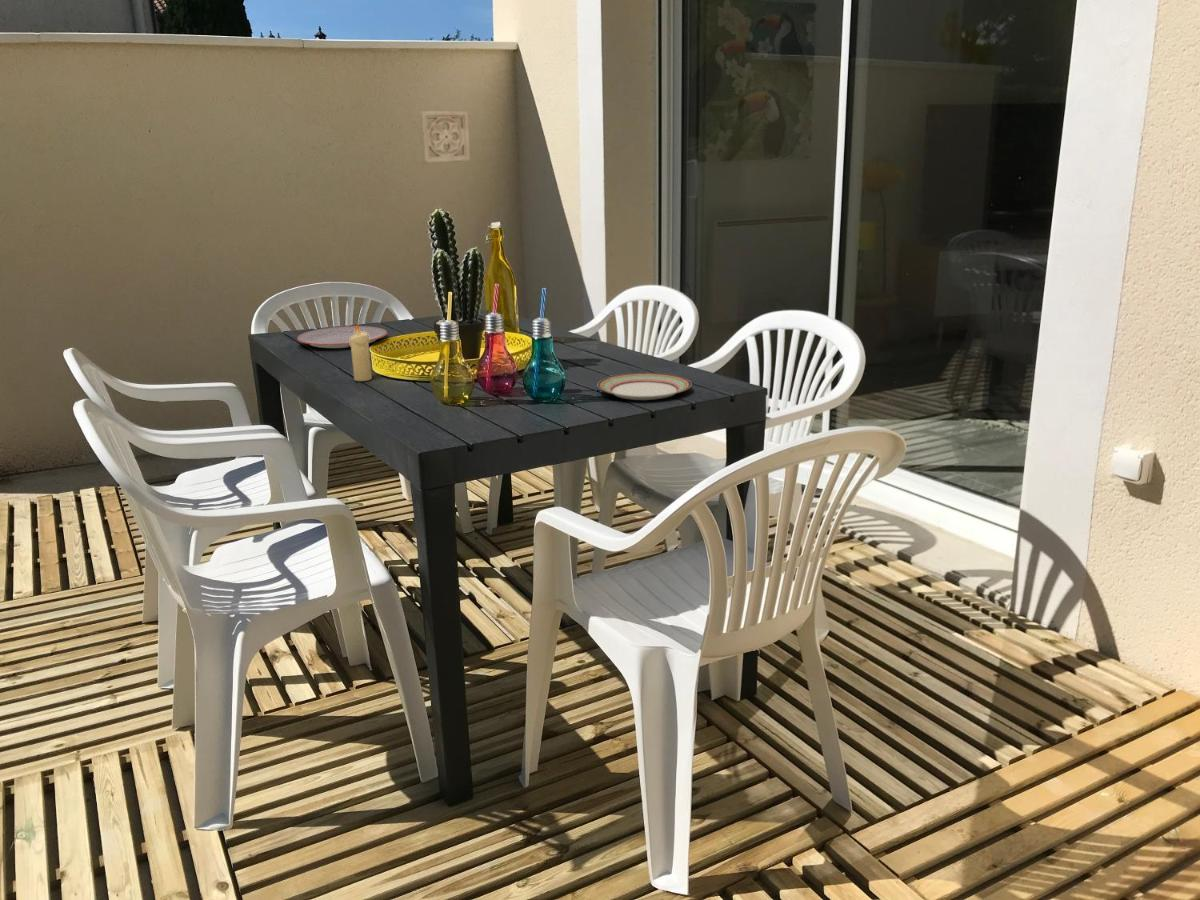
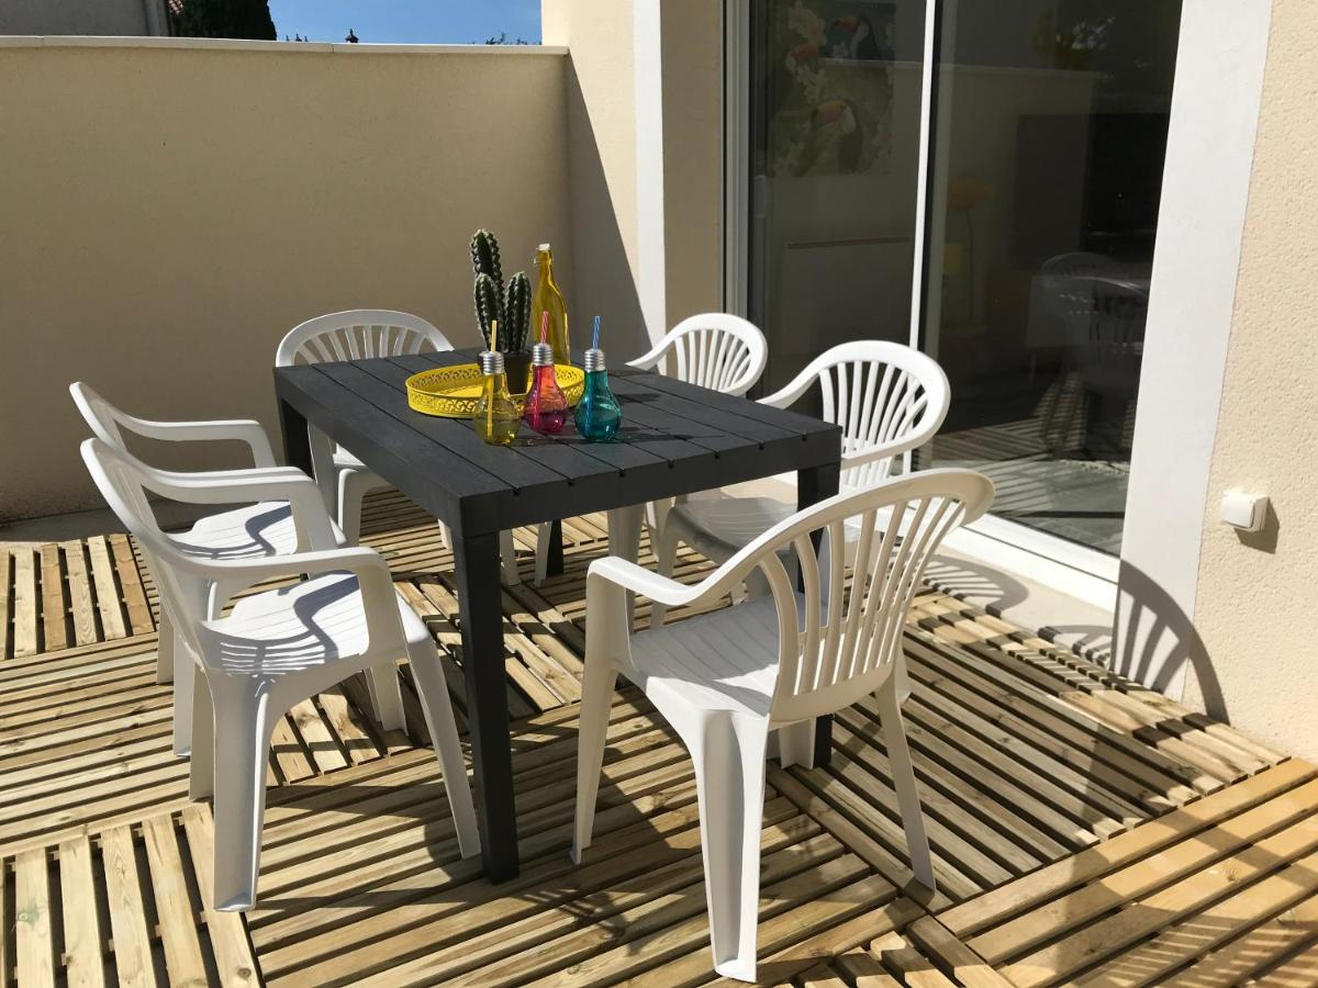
- plate [296,325,388,349]
- plate [597,372,693,401]
- candle [350,323,373,382]
- wall ornament [419,110,471,164]
